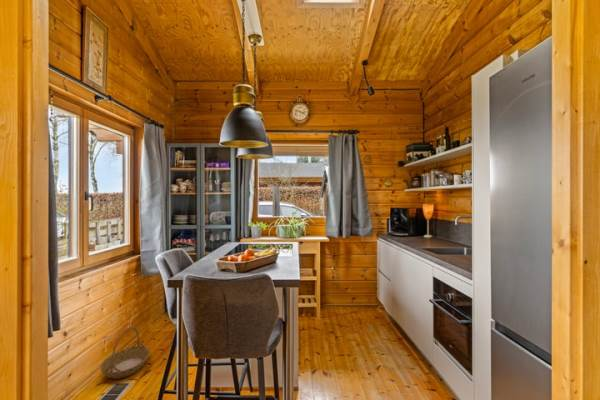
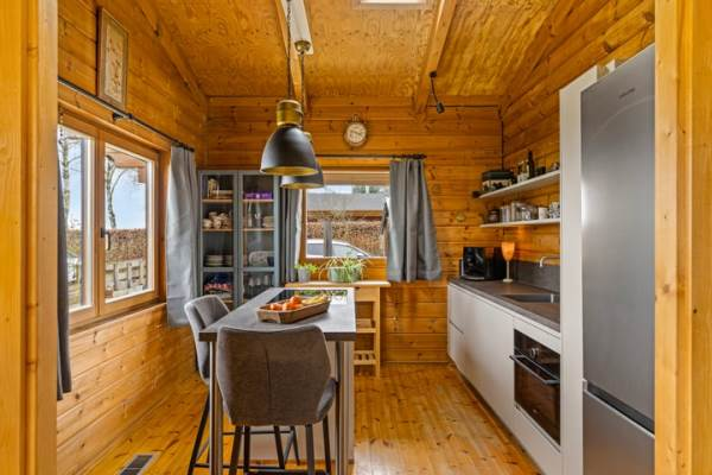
- basket [99,326,151,380]
